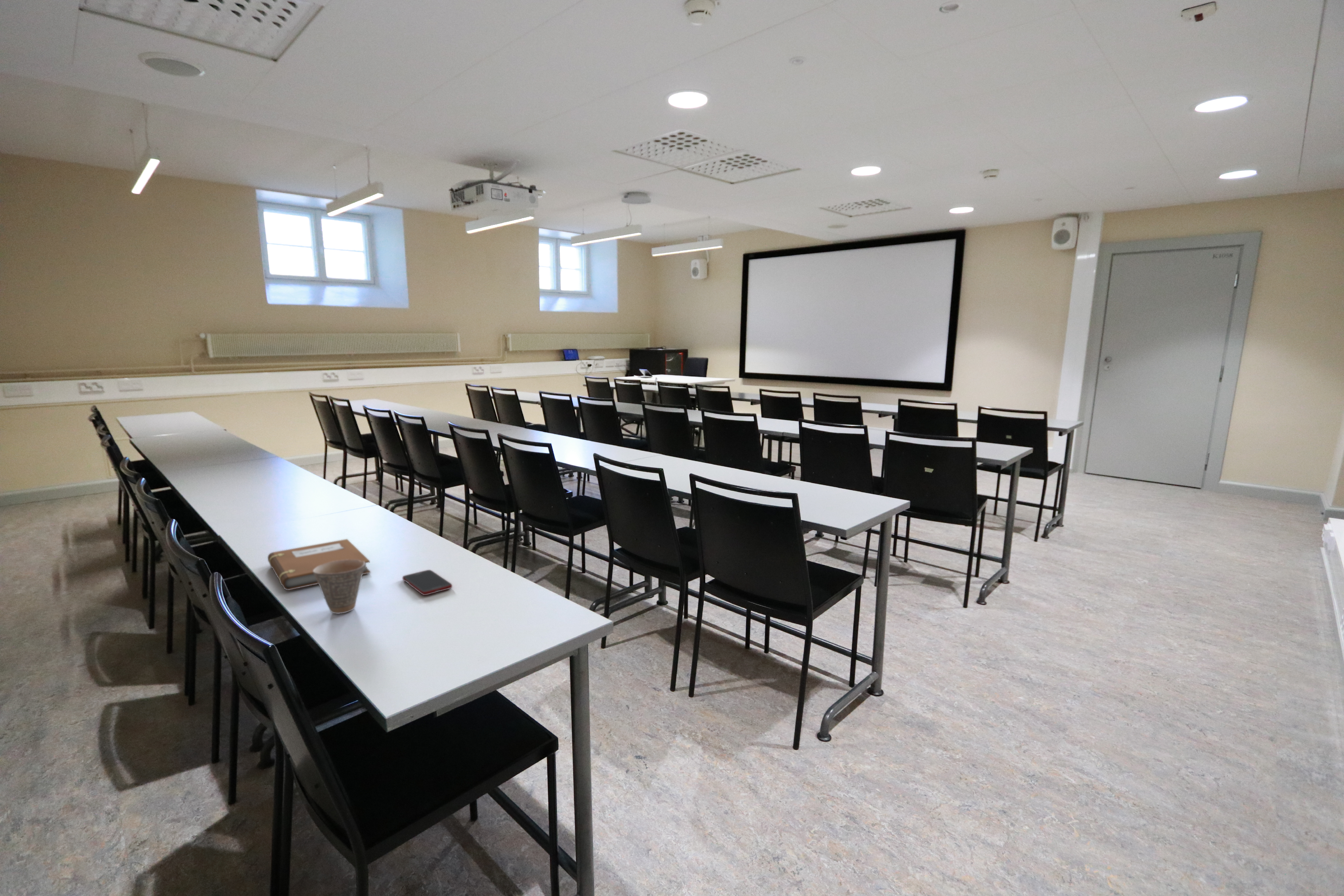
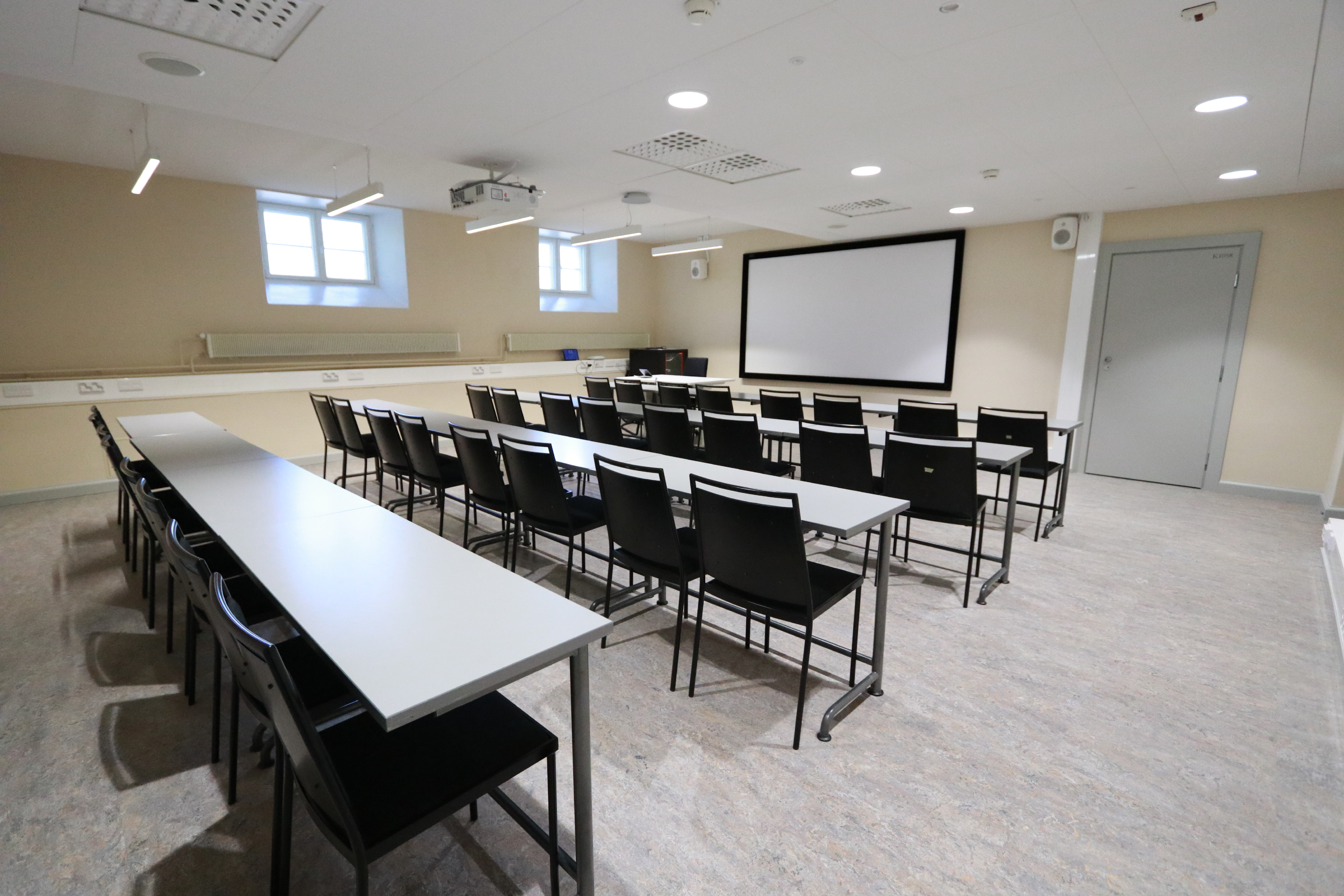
- cell phone [402,570,452,595]
- cup [313,560,365,614]
- notebook [267,539,371,591]
